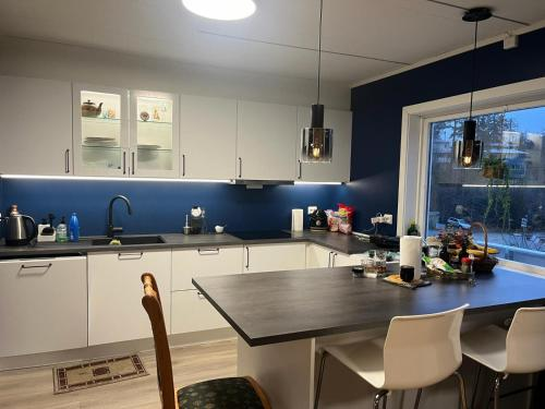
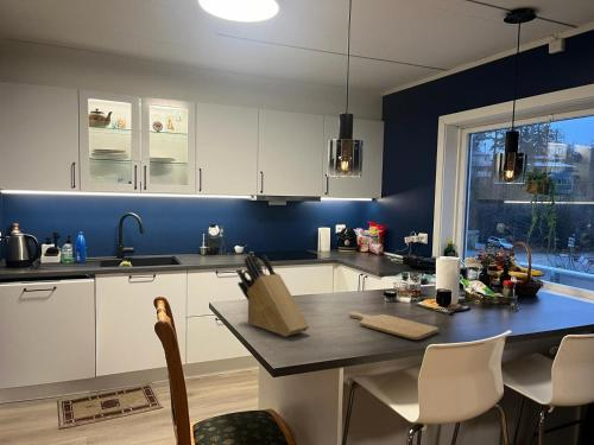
+ knife block [236,250,310,337]
+ chopping board [348,311,440,341]
